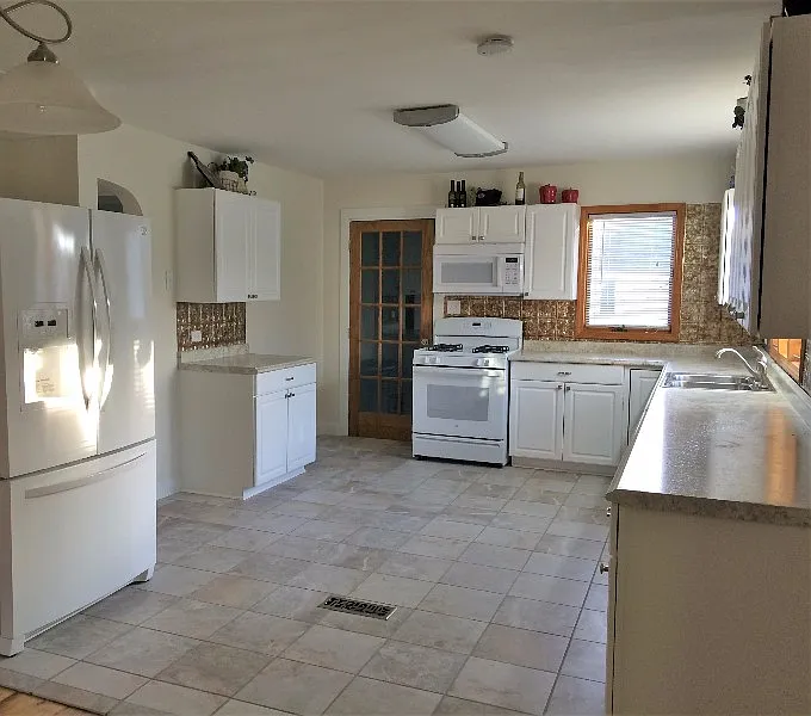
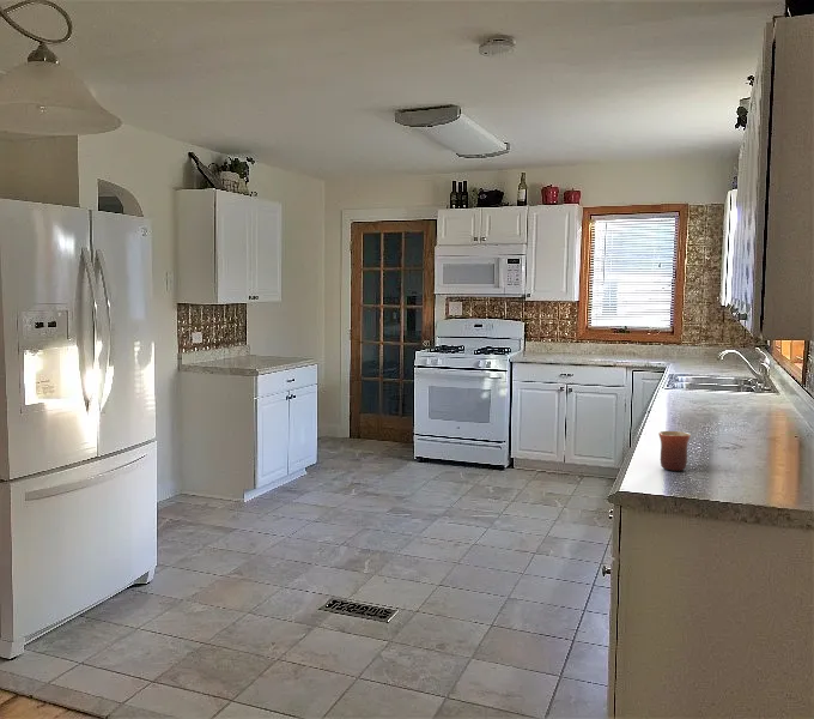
+ mug [657,430,692,472]
